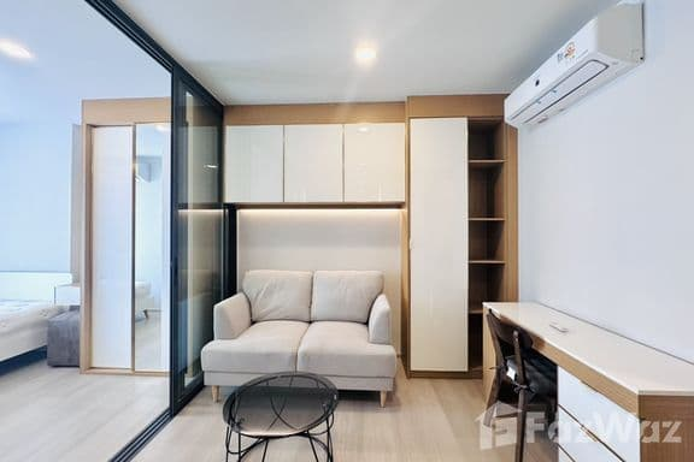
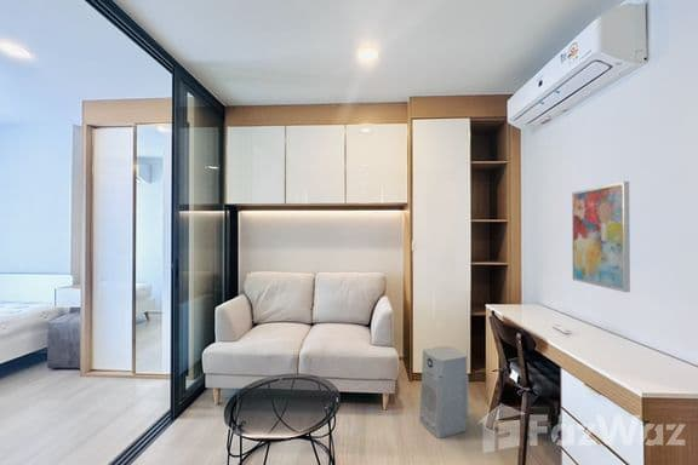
+ air purifier [418,345,470,440]
+ wall art [571,180,631,293]
